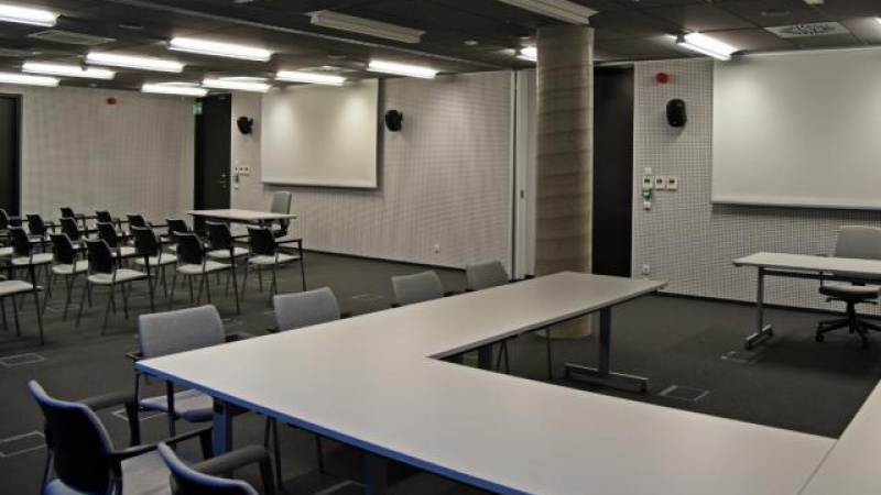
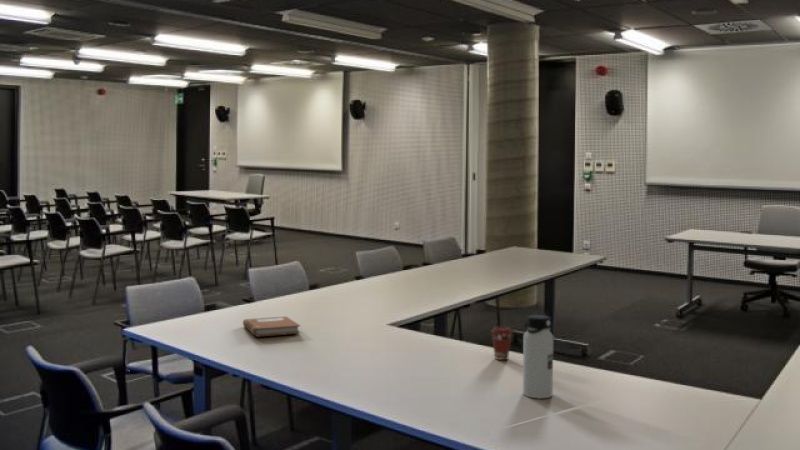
+ notebook [242,315,301,338]
+ water bottle [522,314,554,399]
+ coffee cup [490,326,514,361]
